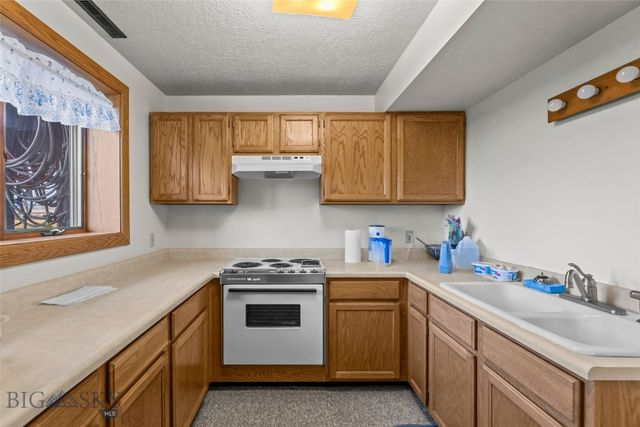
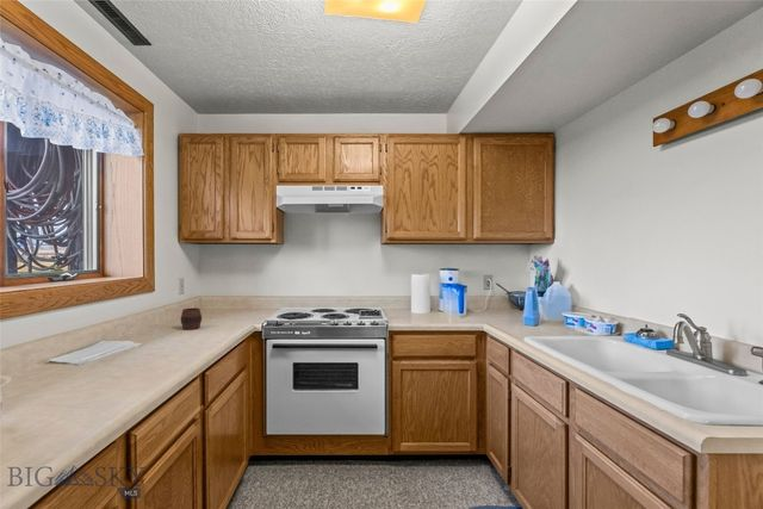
+ cup [180,306,203,331]
